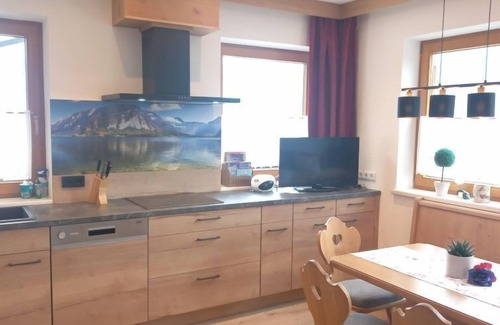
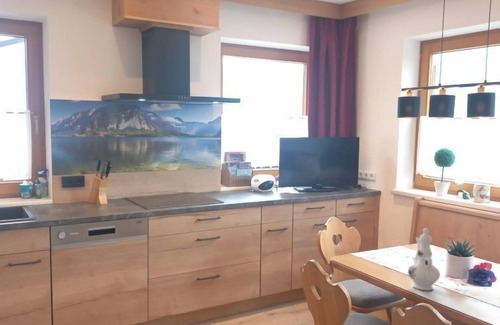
+ chinaware [407,227,441,291]
